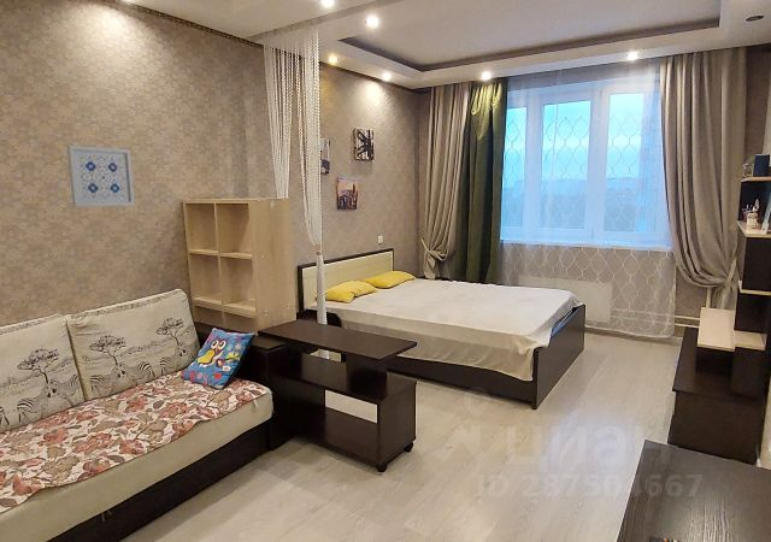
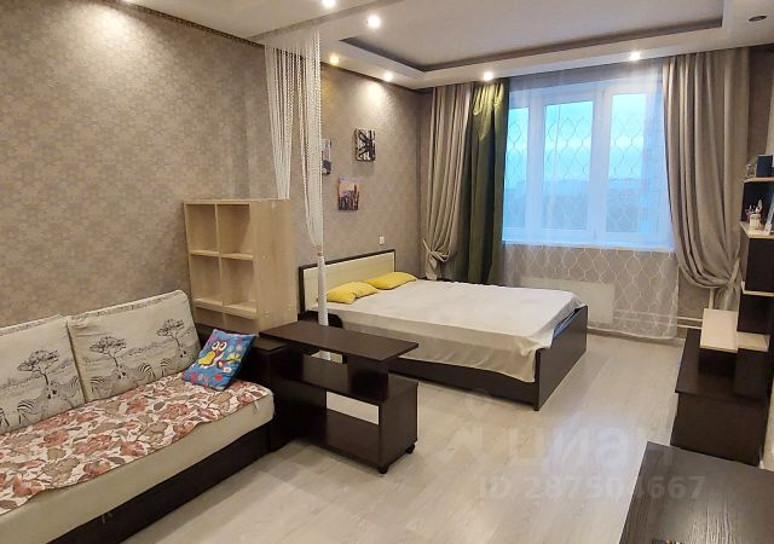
- wall art [66,145,136,207]
